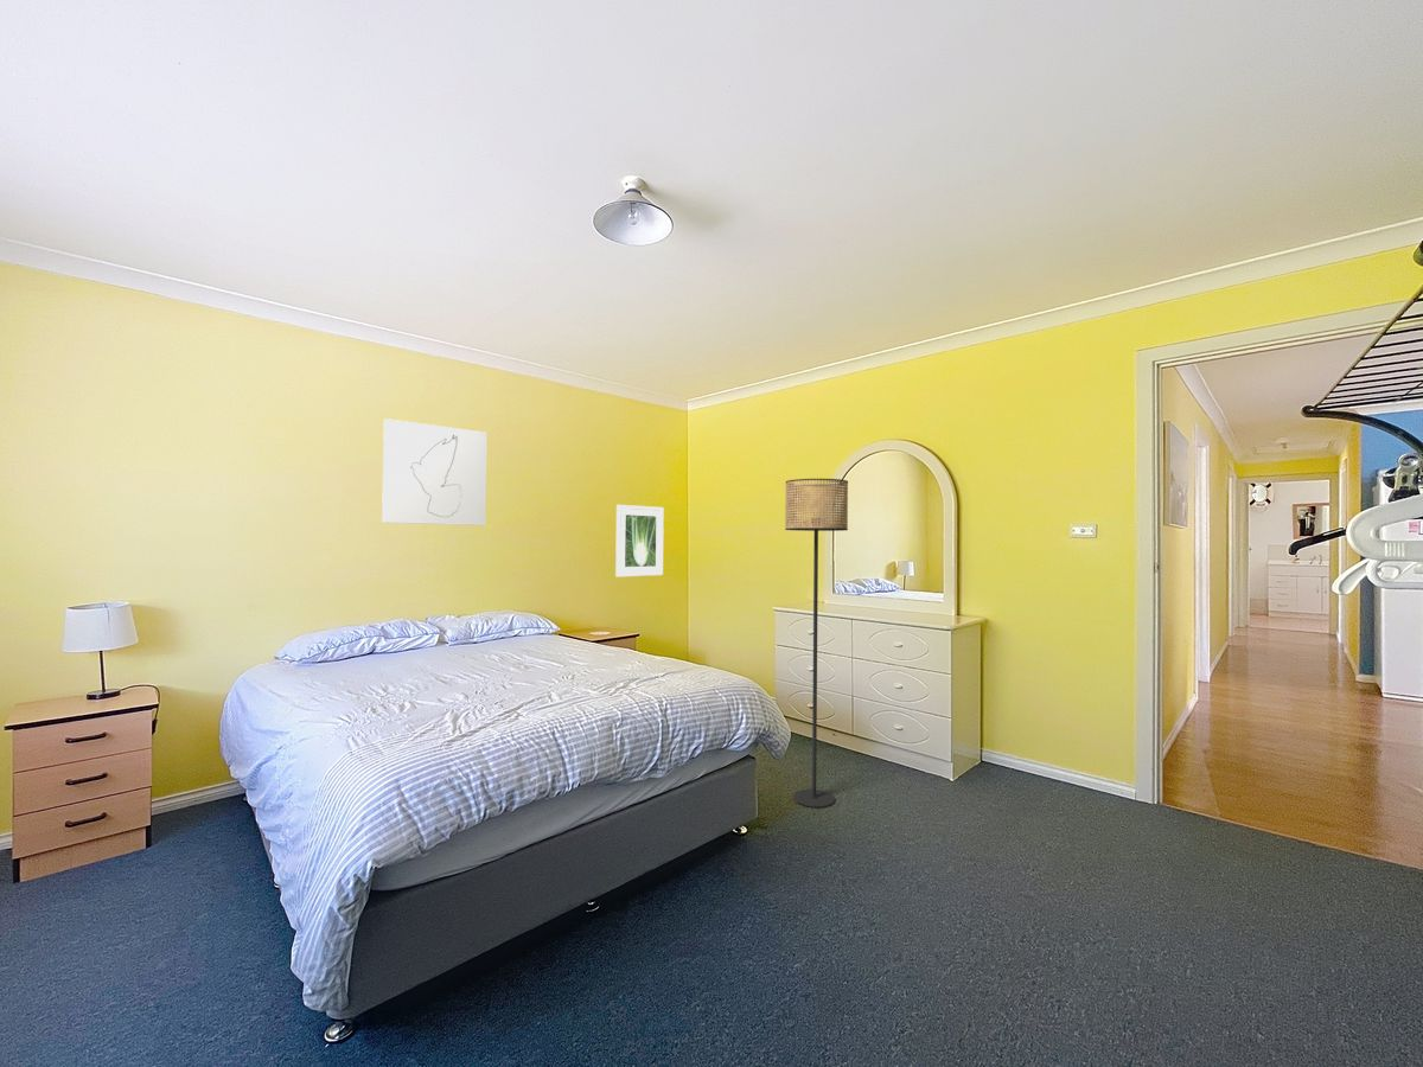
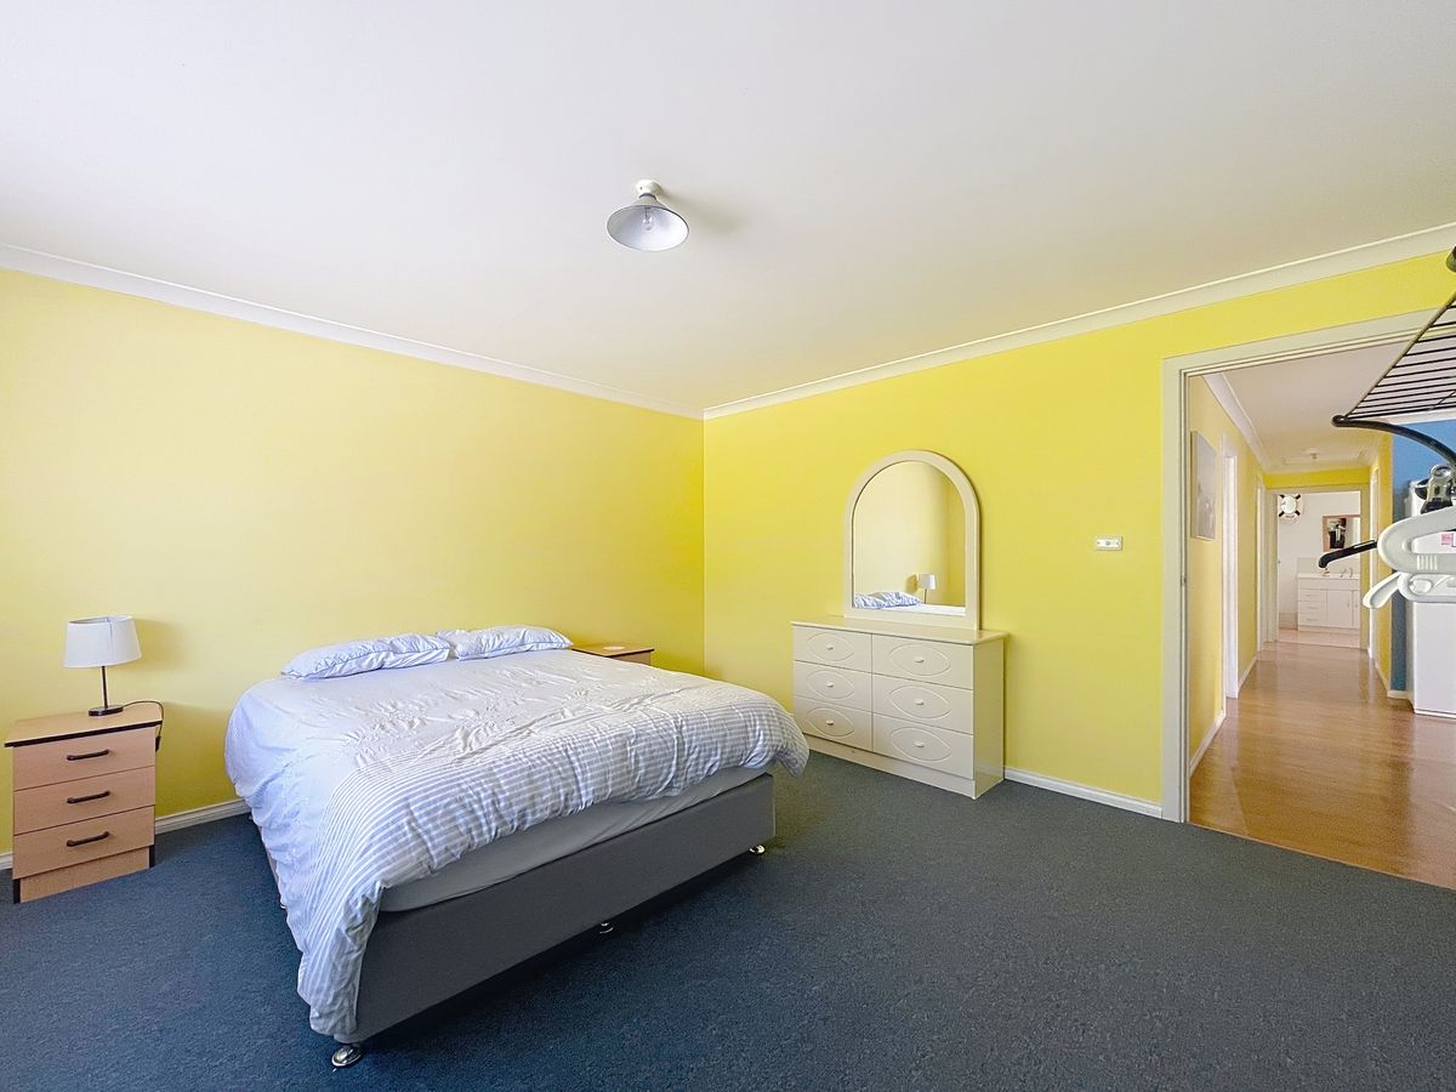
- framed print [614,504,665,579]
- floor lamp [784,478,849,809]
- wall art [381,417,489,526]
